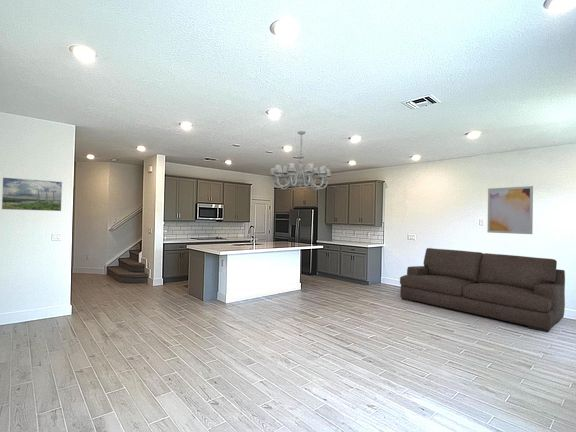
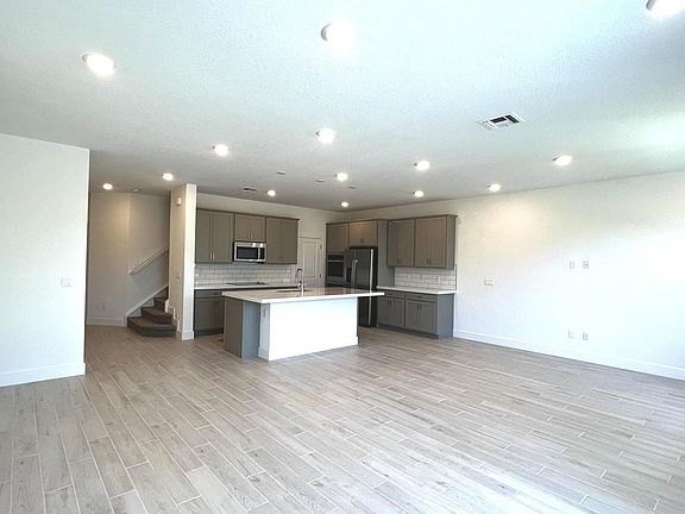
- chandelier [269,130,332,191]
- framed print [1,176,63,212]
- wall art [486,185,534,235]
- sofa [399,247,566,334]
